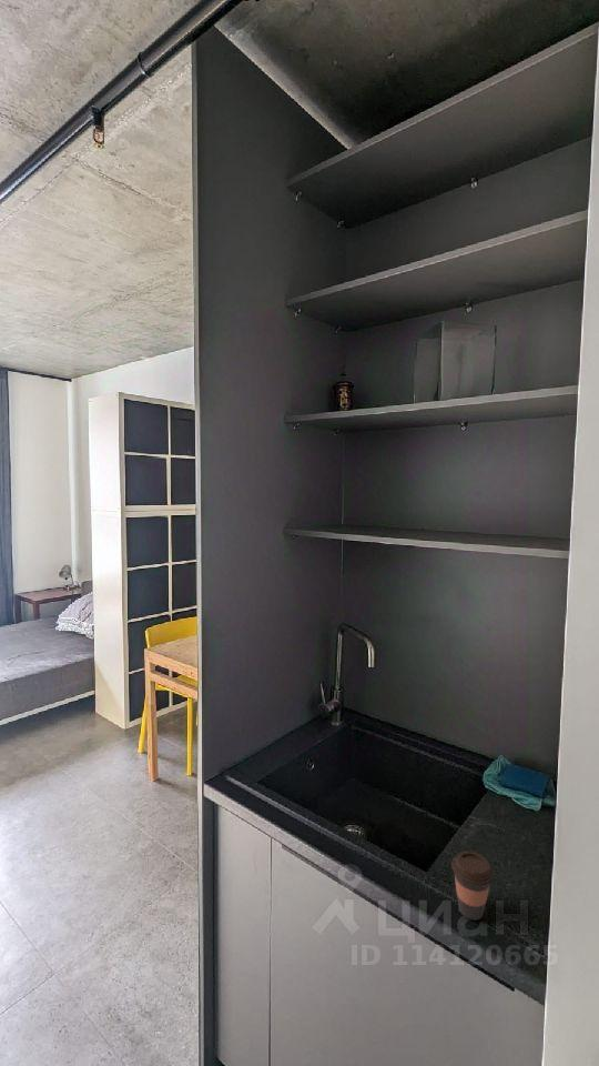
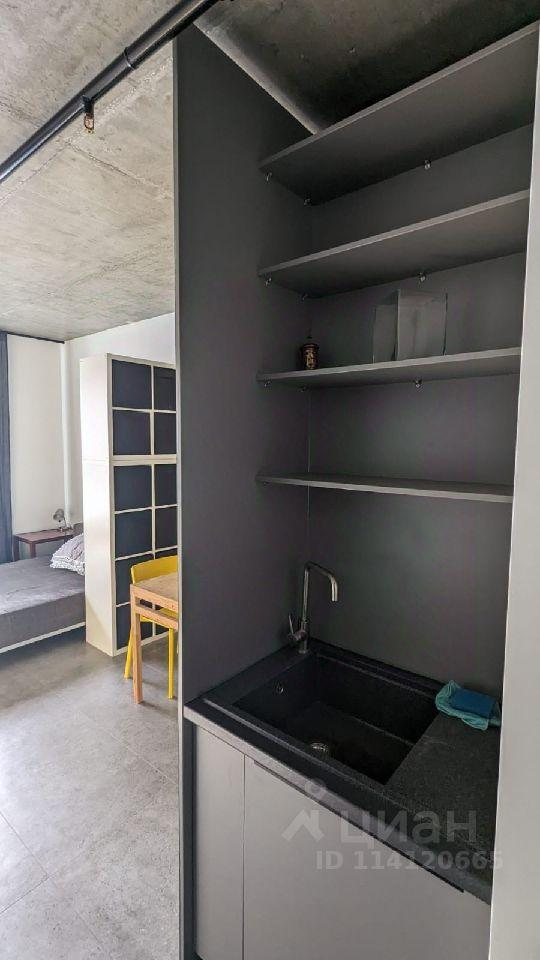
- coffee cup [450,851,496,922]
